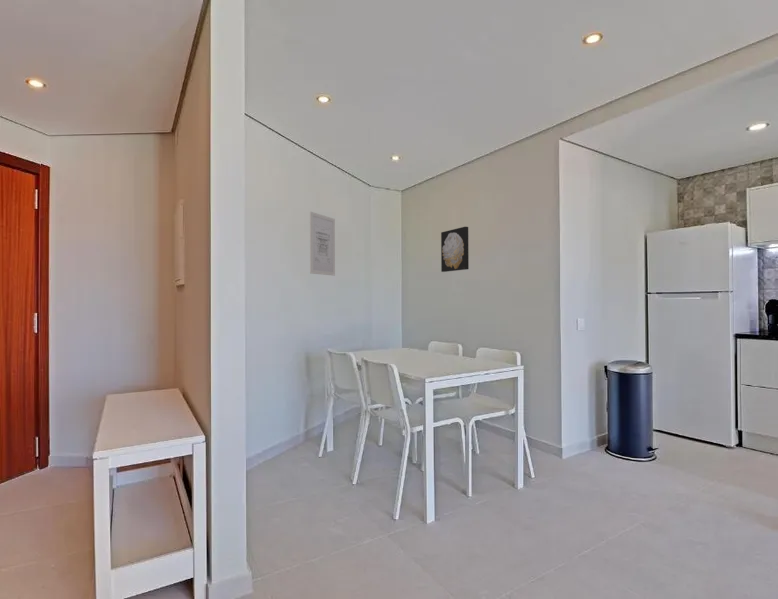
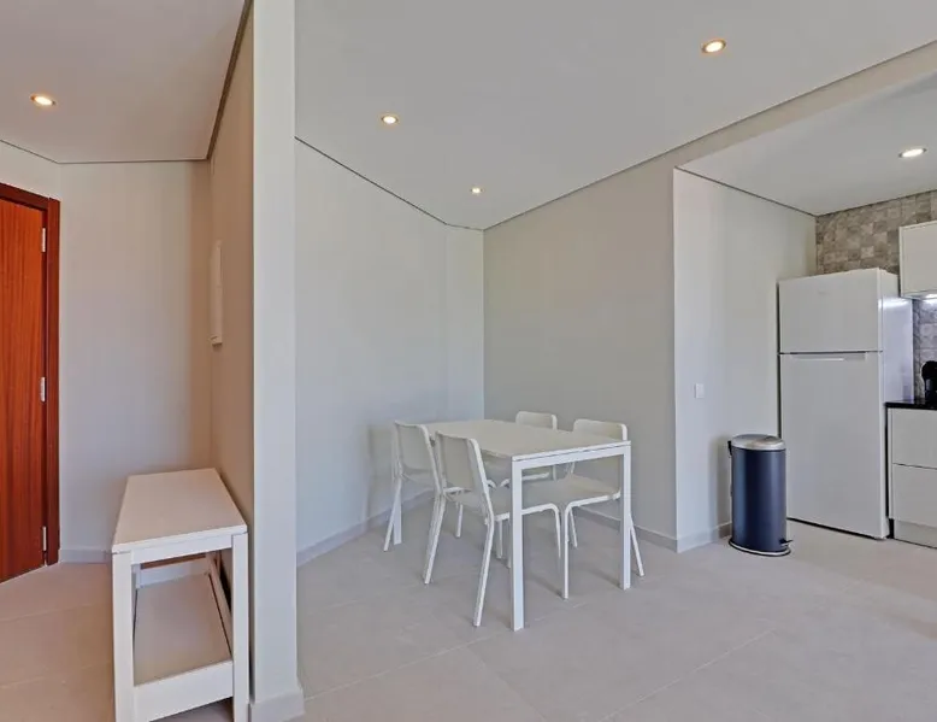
- wall art [309,211,336,277]
- wall art [440,226,470,273]
